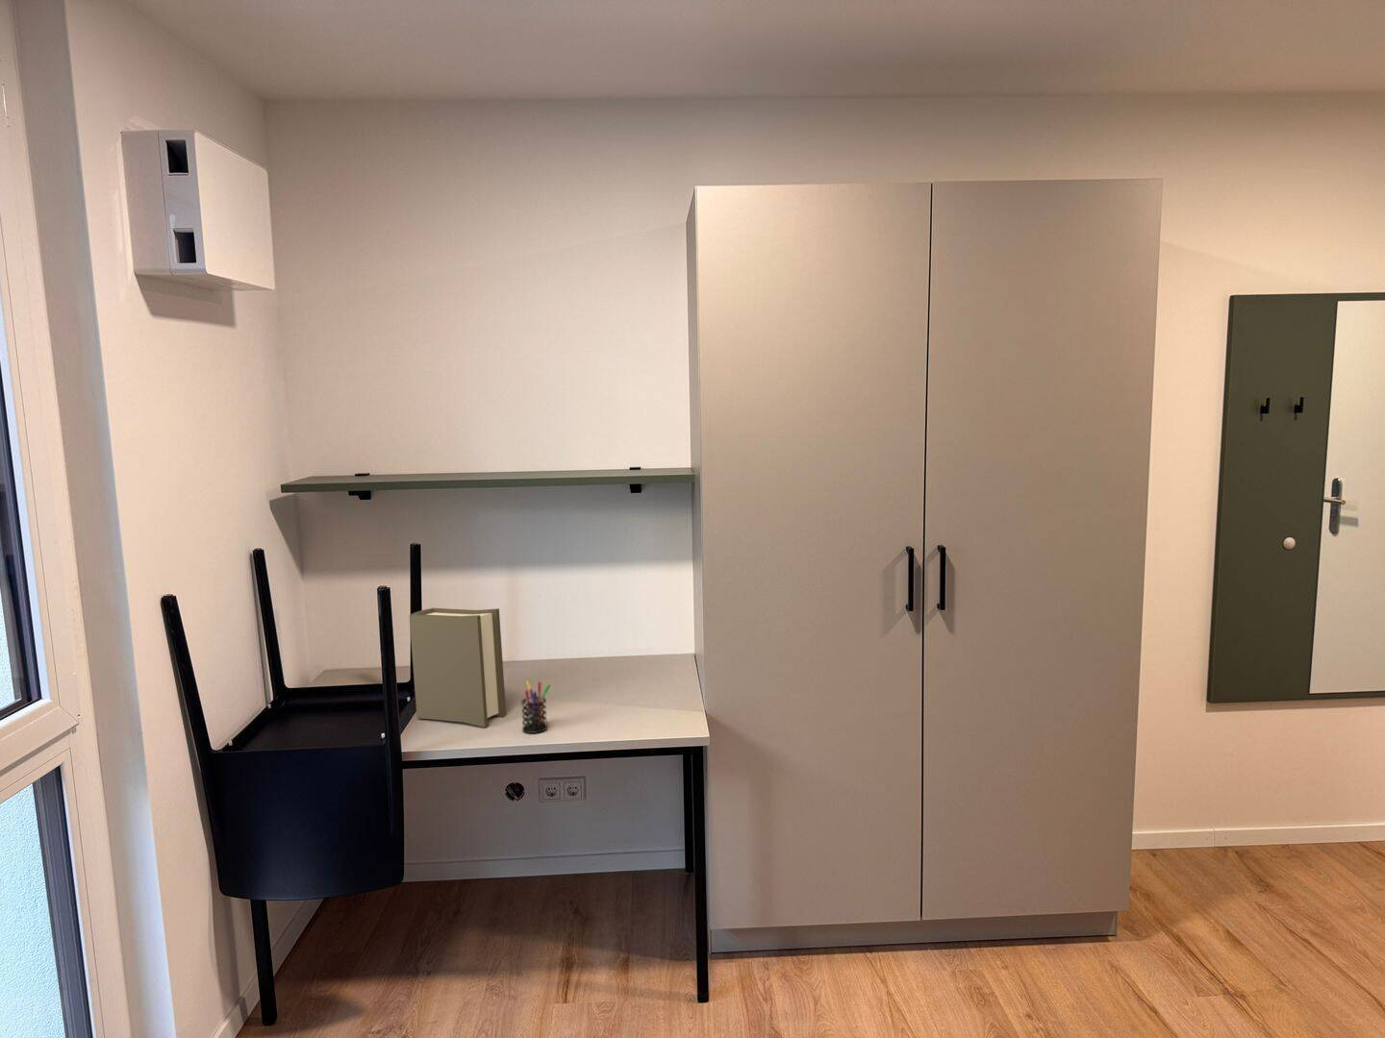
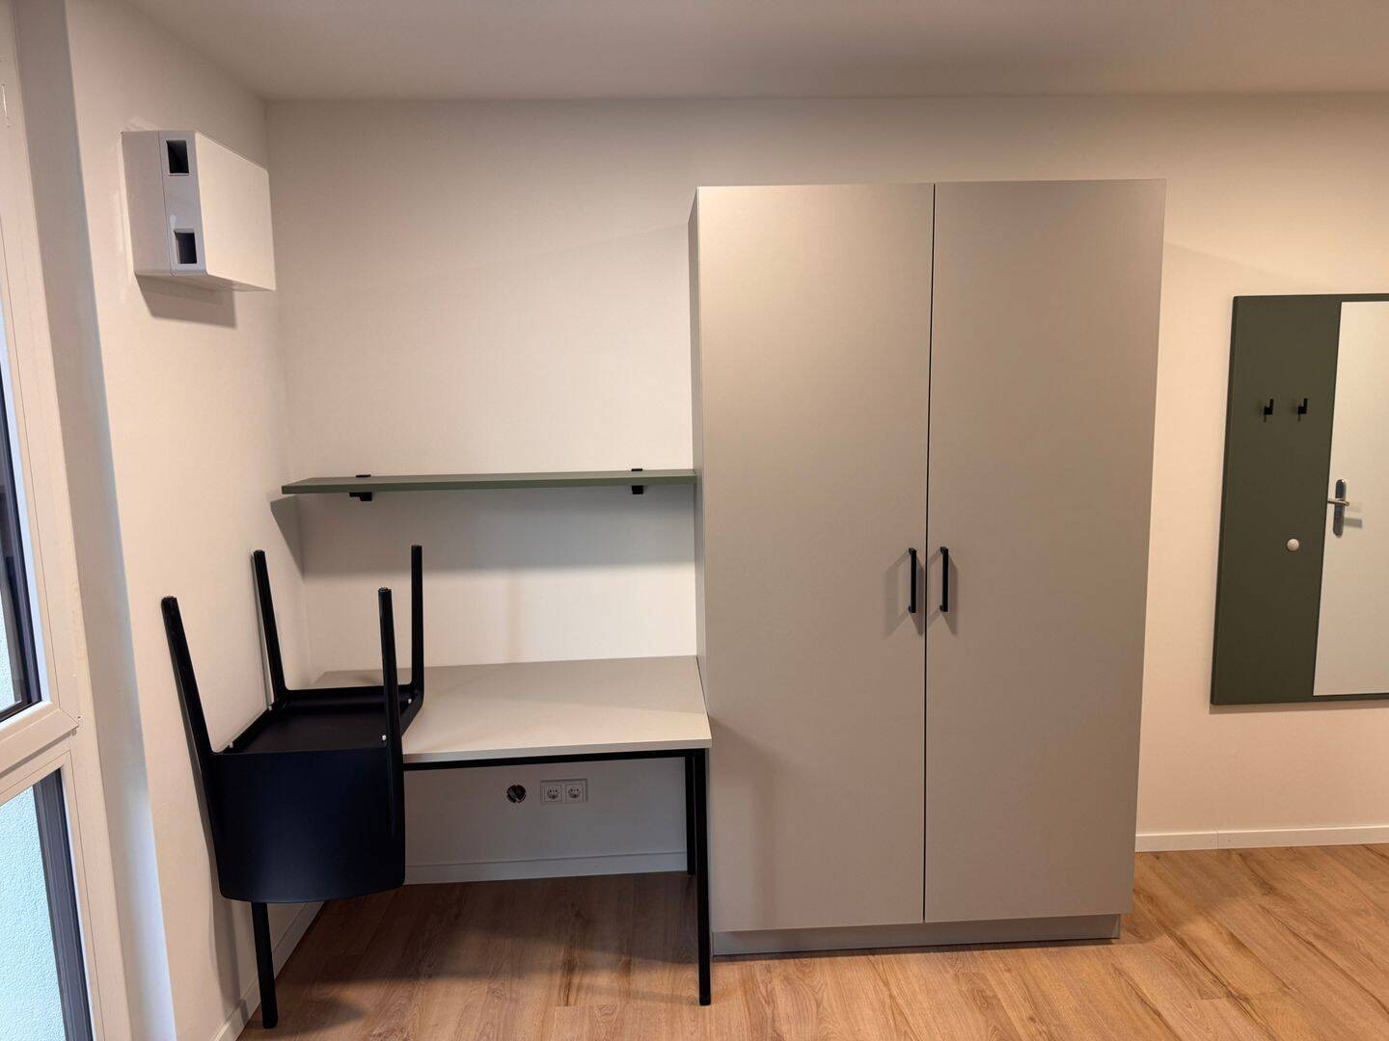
- pen holder [520,679,551,734]
- book [408,607,507,728]
